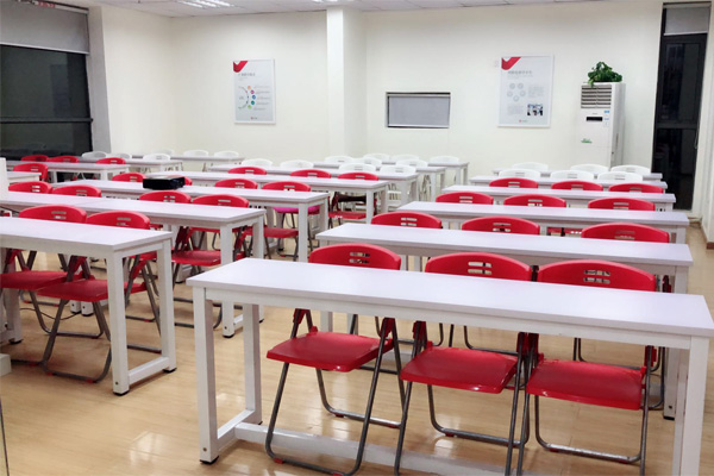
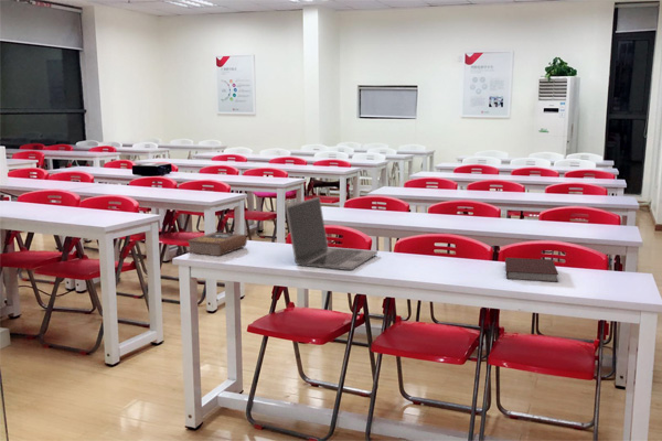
+ notebook [504,257,559,283]
+ book [185,232,248,257]
+ laptop [285,196,378,271]
